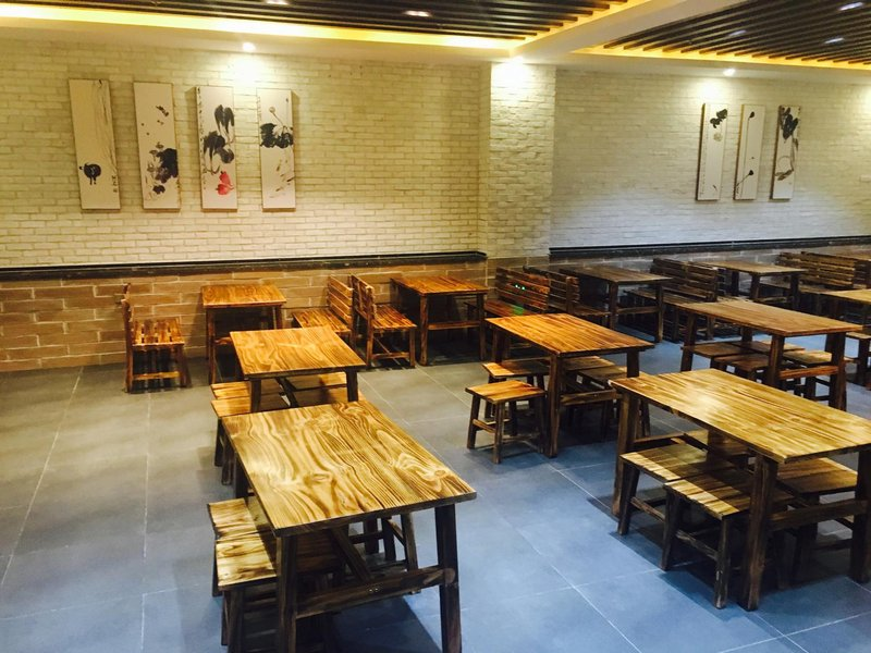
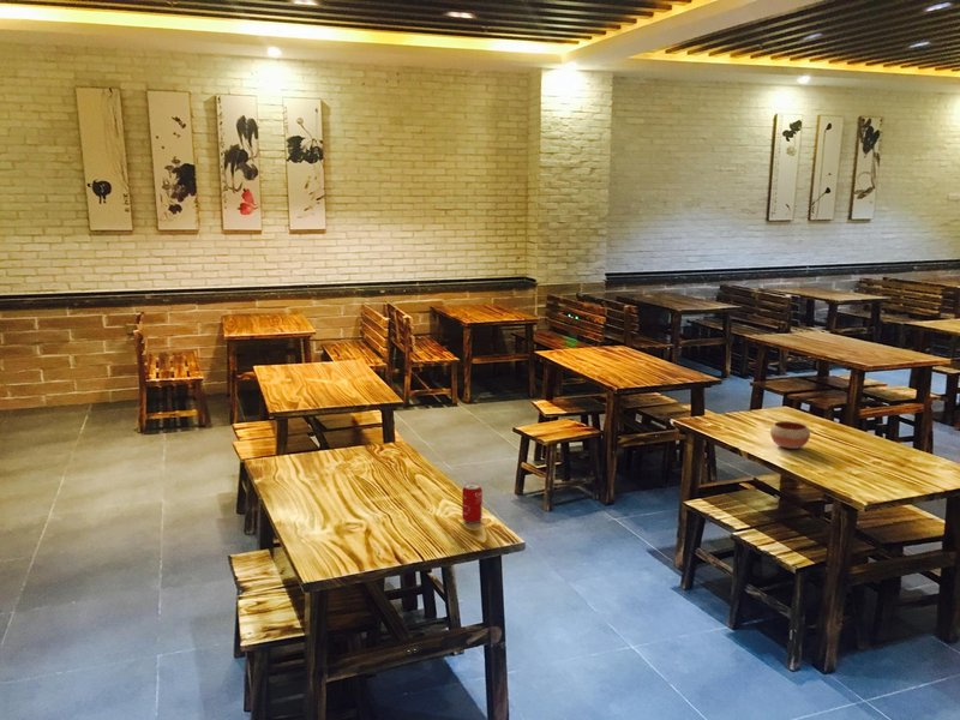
+ beverage can [461,481,484,524]
+ bowl [769,420,811,450]
